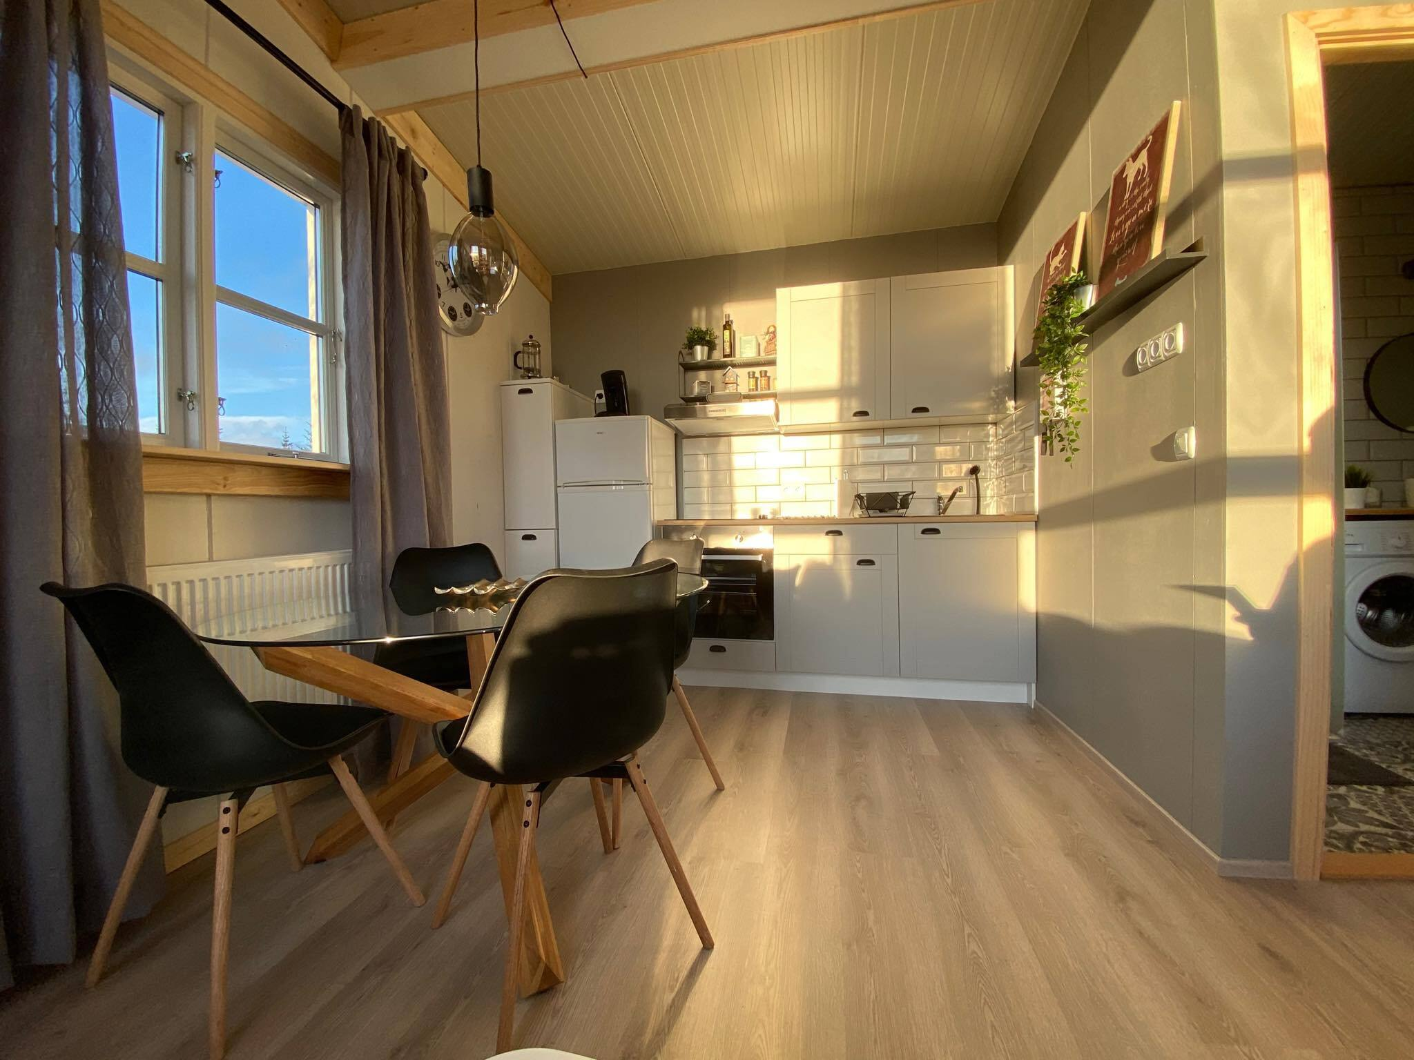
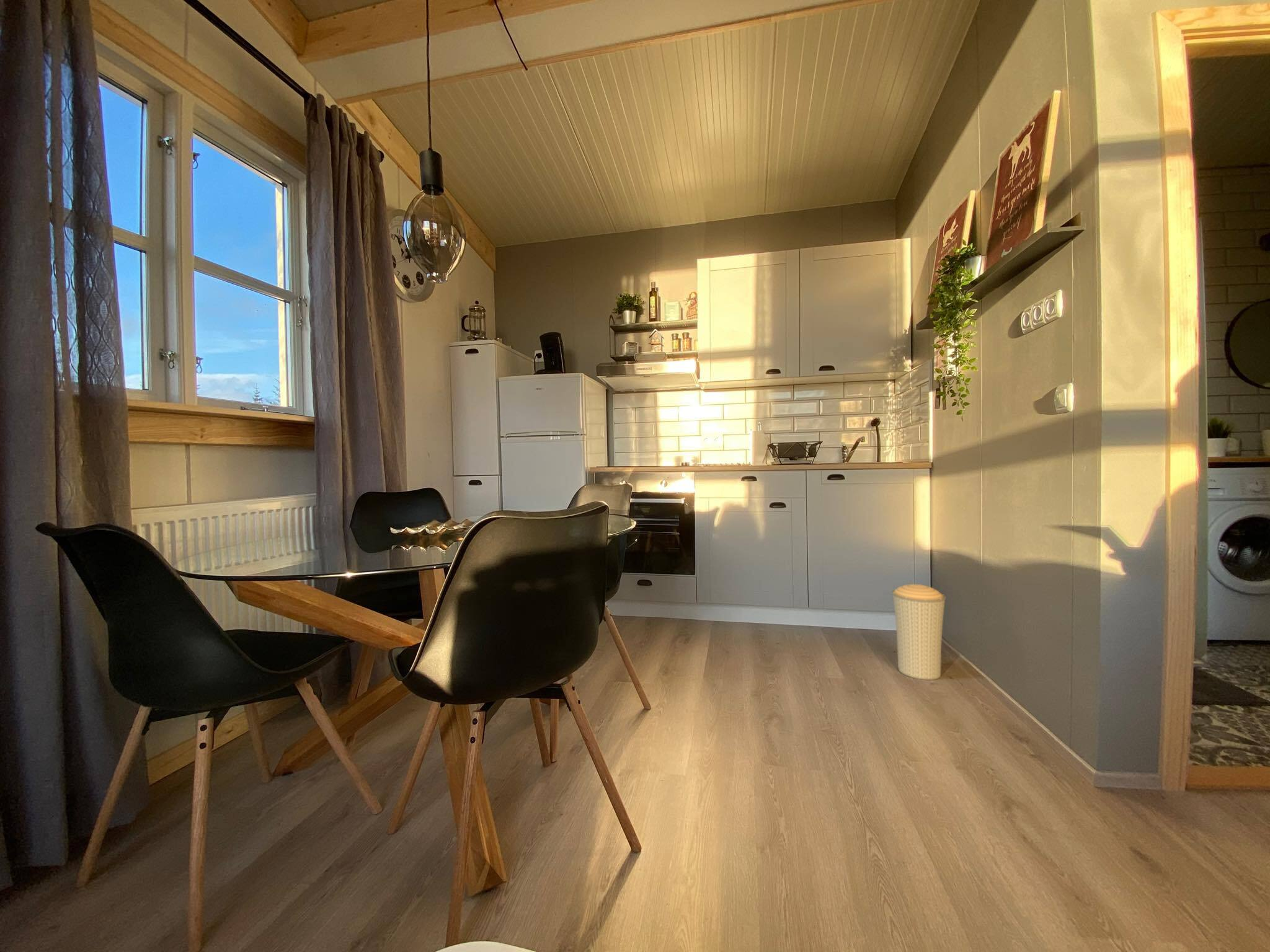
+ trash can [891,584,947,681]
